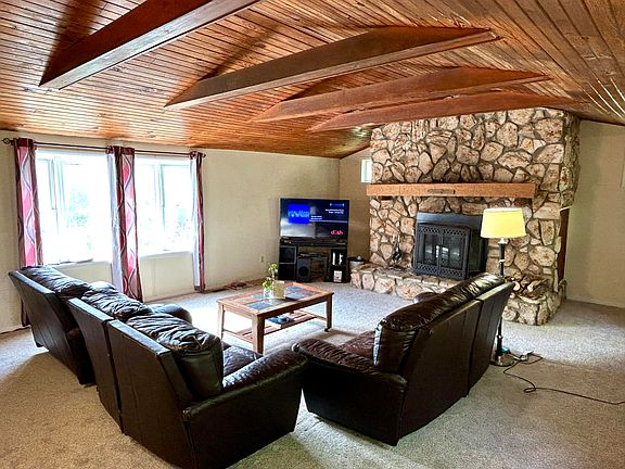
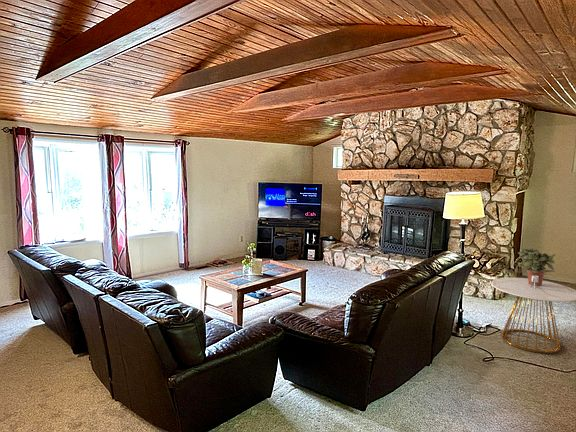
+ side table [491,275,576,354]
+ potted plant [517,247,556,286]
